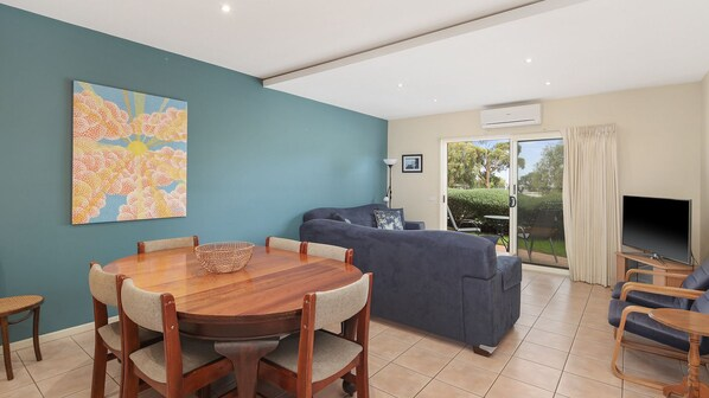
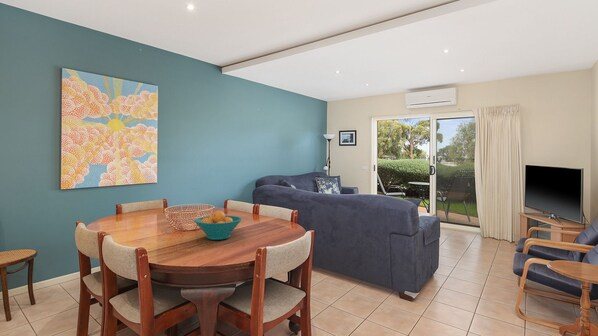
+ fruit bowl [193,210,243,241]
